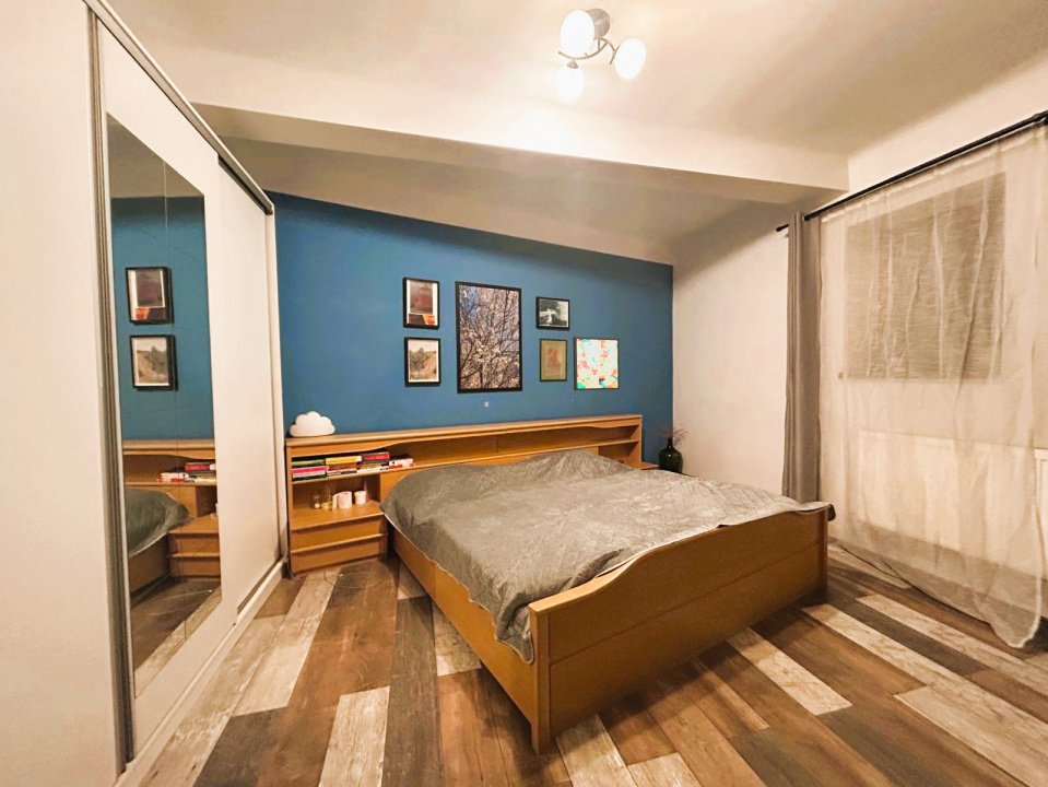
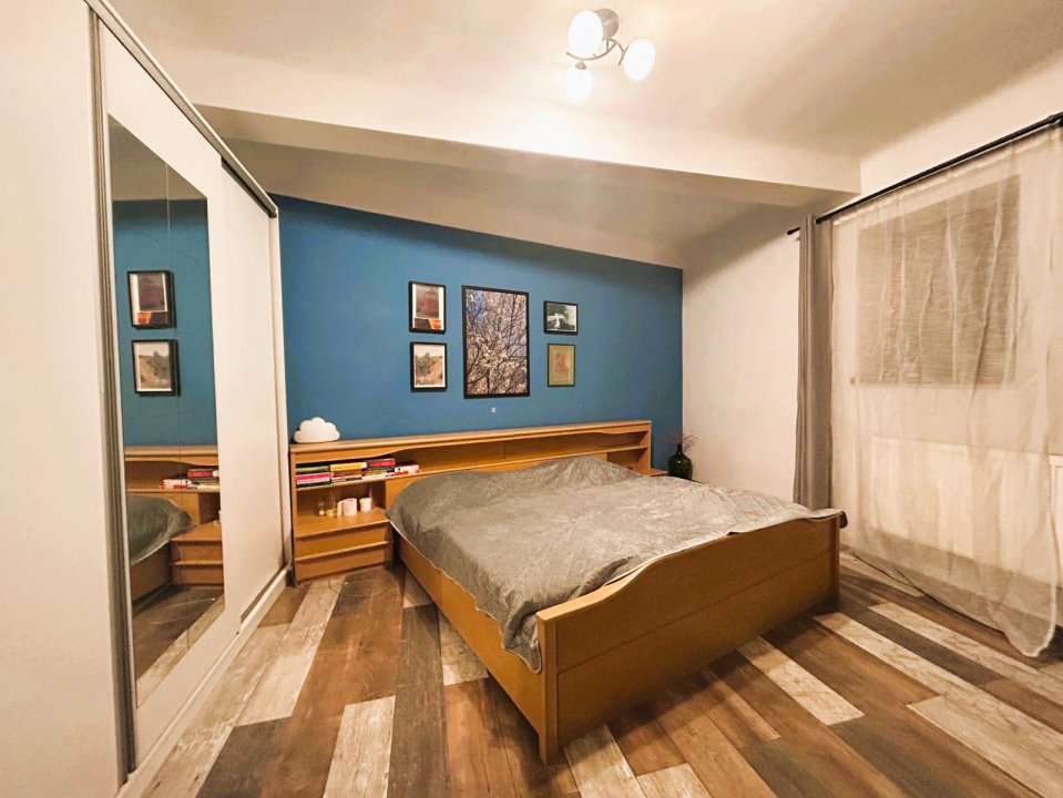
- wall art [572,336,621,391]
